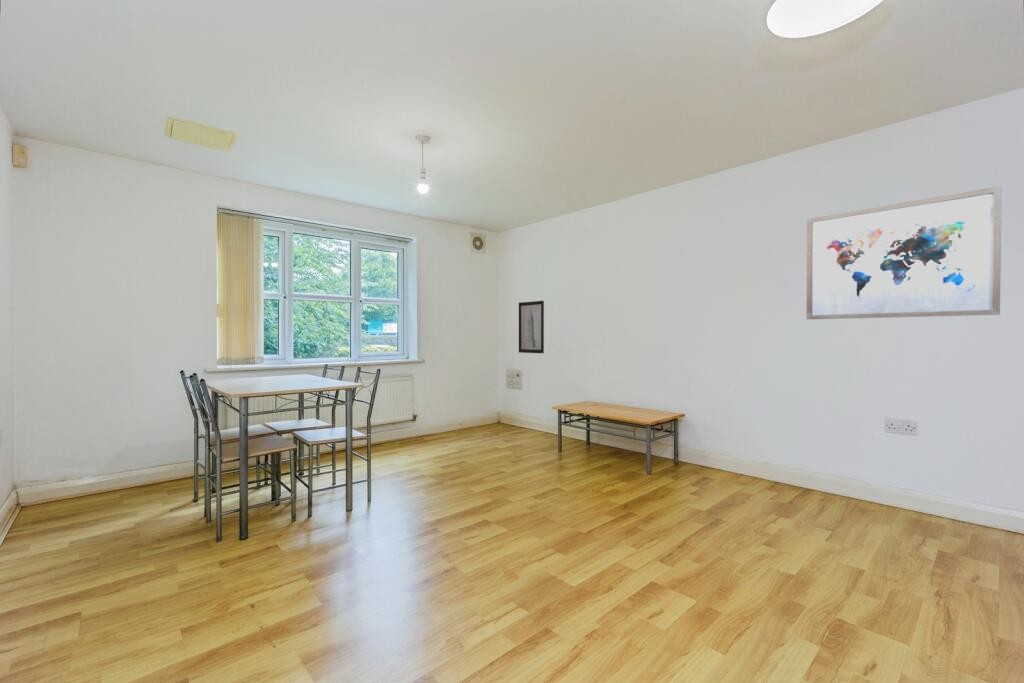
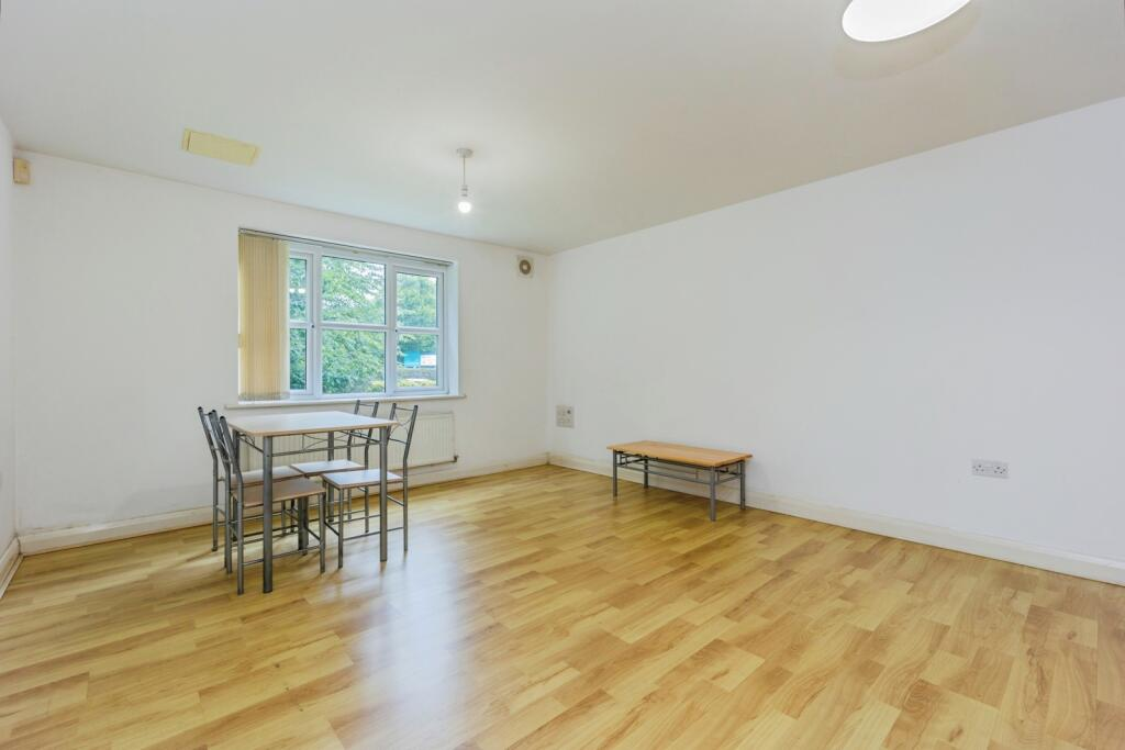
- wall art [806,185,1002,320]
- wall art [518,300,545,354]
